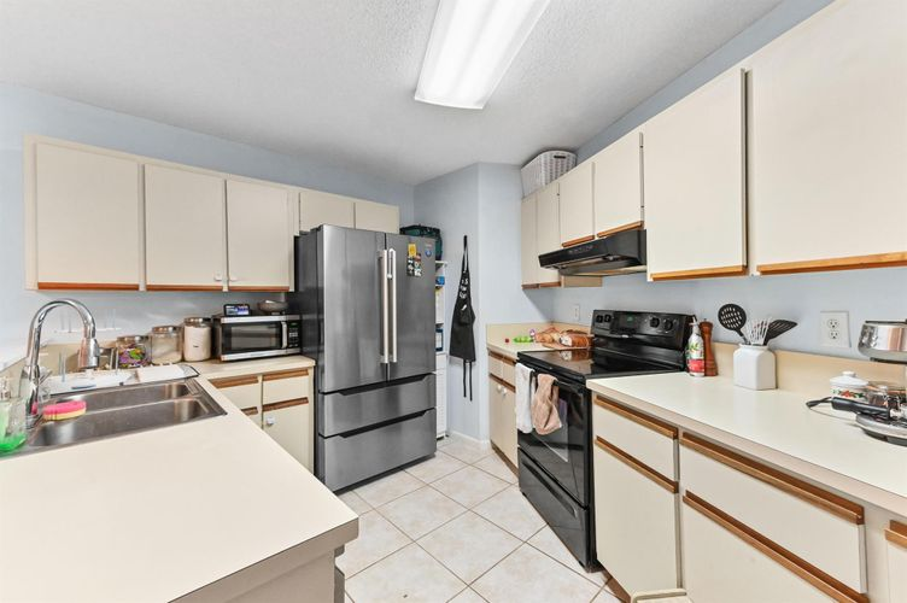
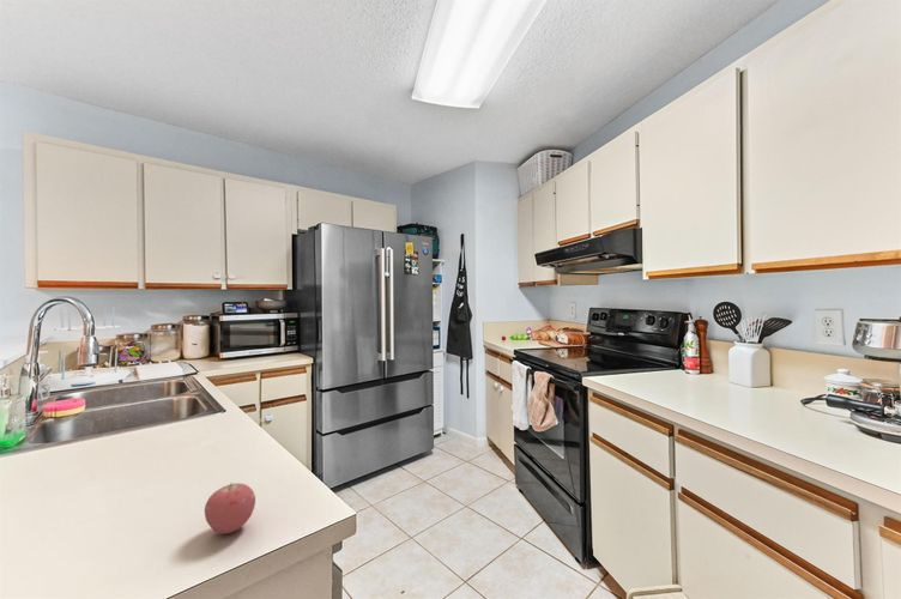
+ apple [204,480,256,534]
